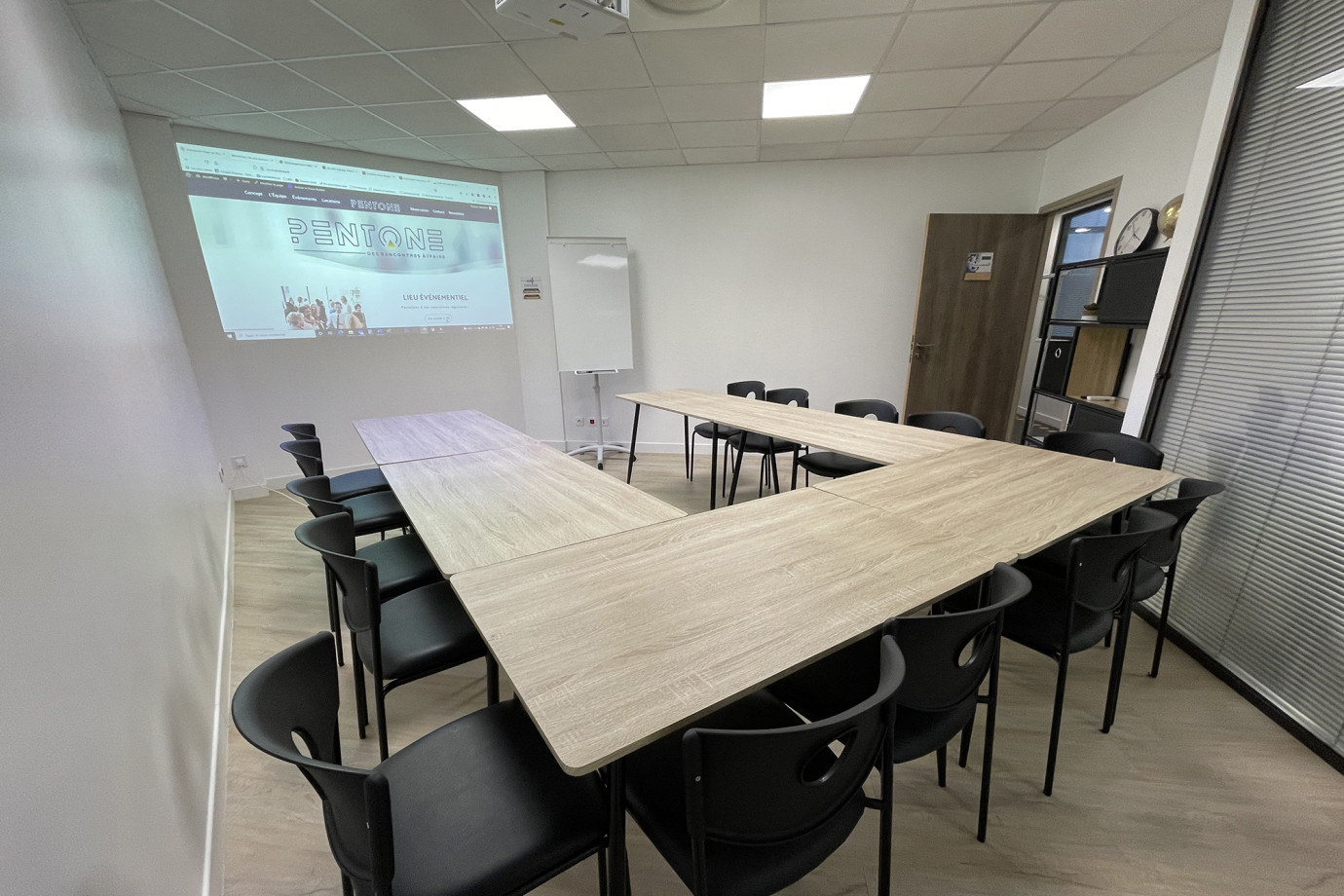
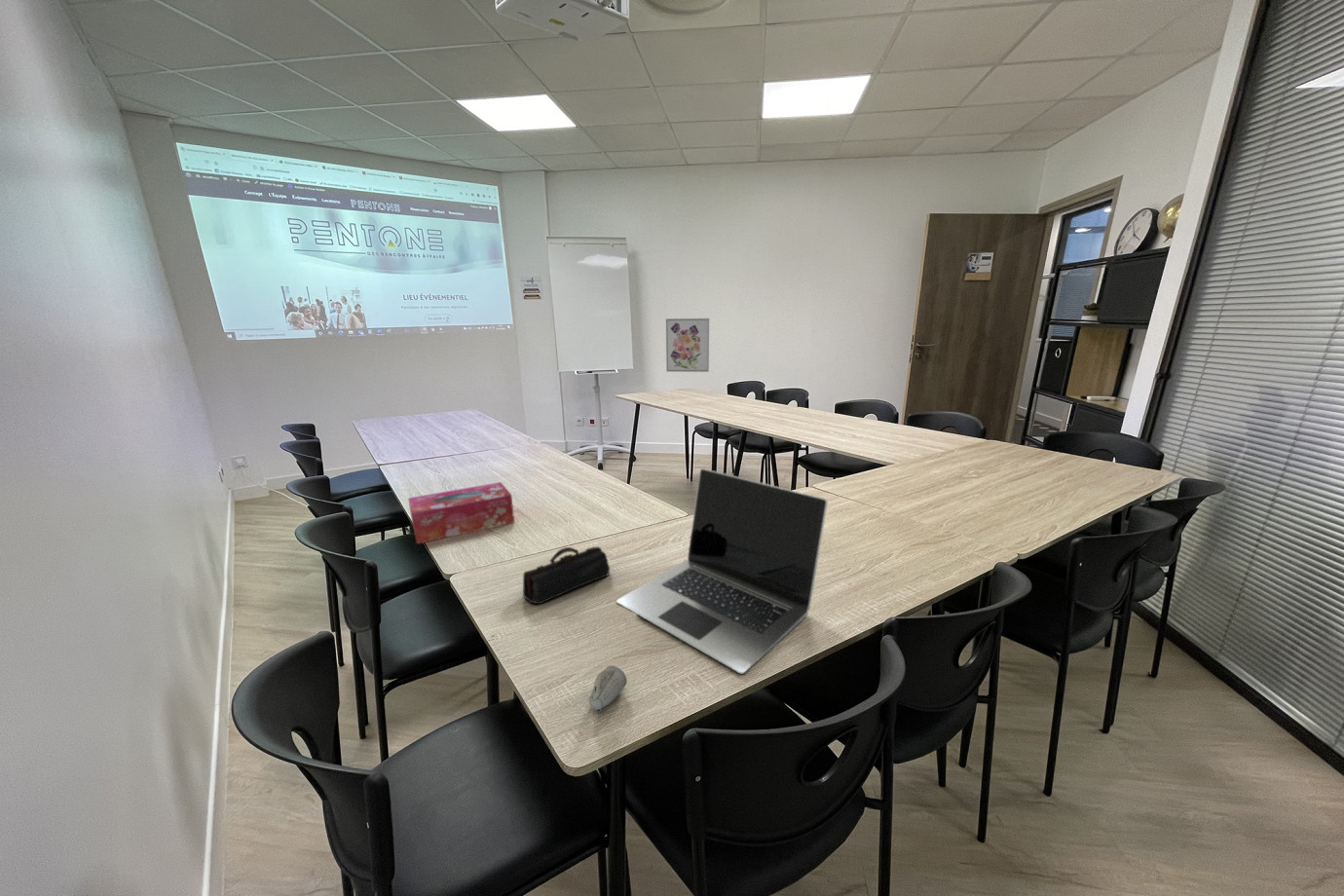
+ laptop [616,467,829,675]
+ pencil case [522,545,611,605]
+ wall art [665,317,710,373]
+ tissue box [407,481,515,544]
+ computer mouse [588,664,628,714]
